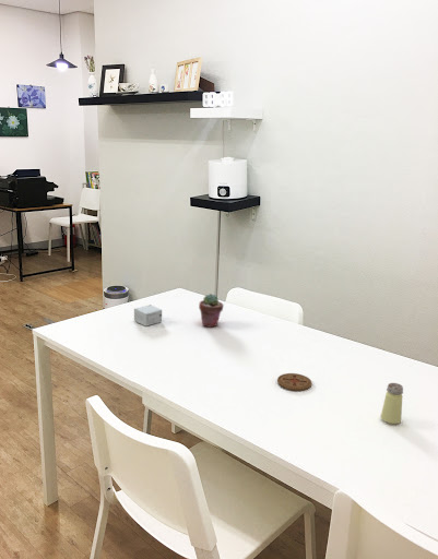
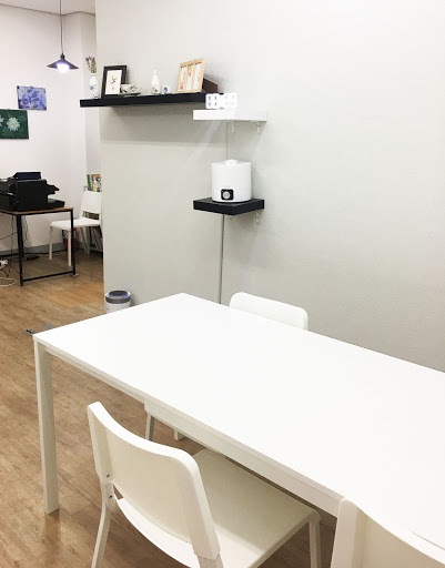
- coaster [276,372,312,392]
- saltshaker [380,382,404,425]
- potted succulent [198,293,225,329]
- small box [133,304,163,328]
